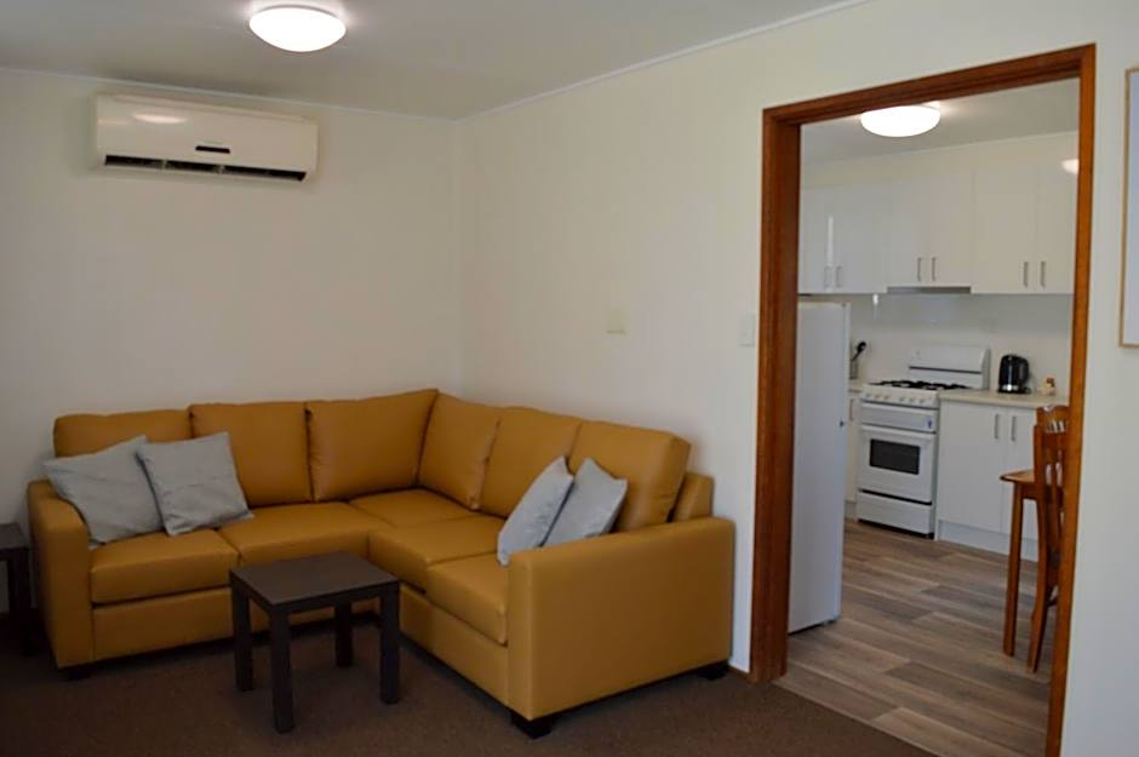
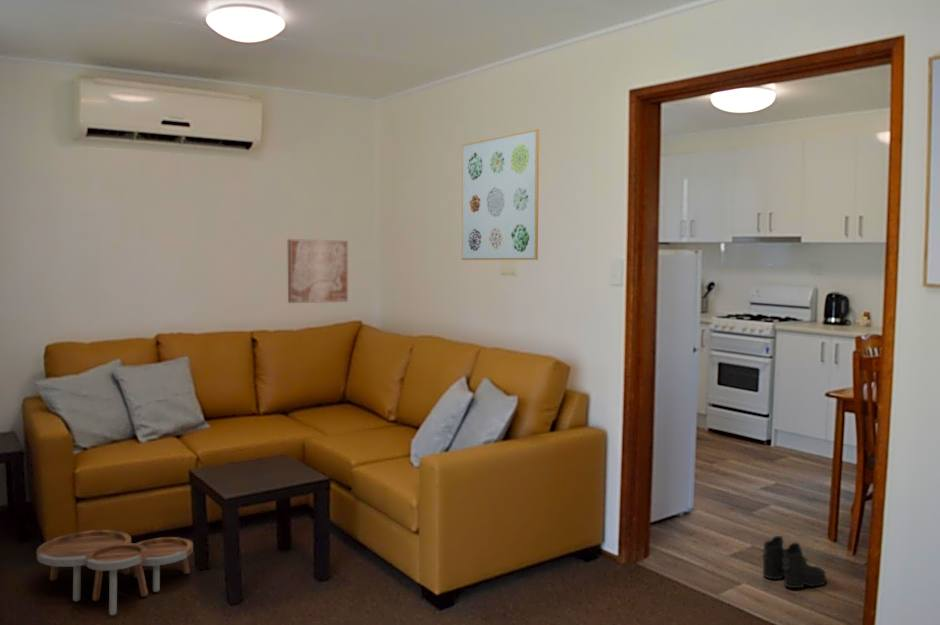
+ boots [761,535,828,590]
+ wall art [287,238,349,304]
+ wall art [461,128,540,261]
+ nesting tables [36,529,194,616]
